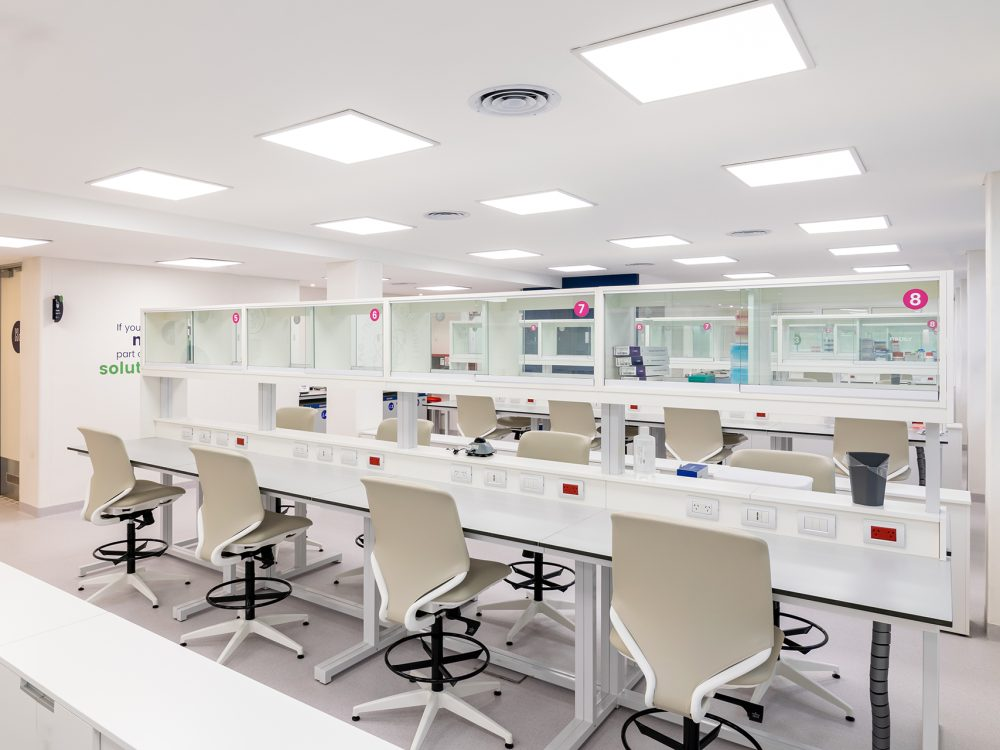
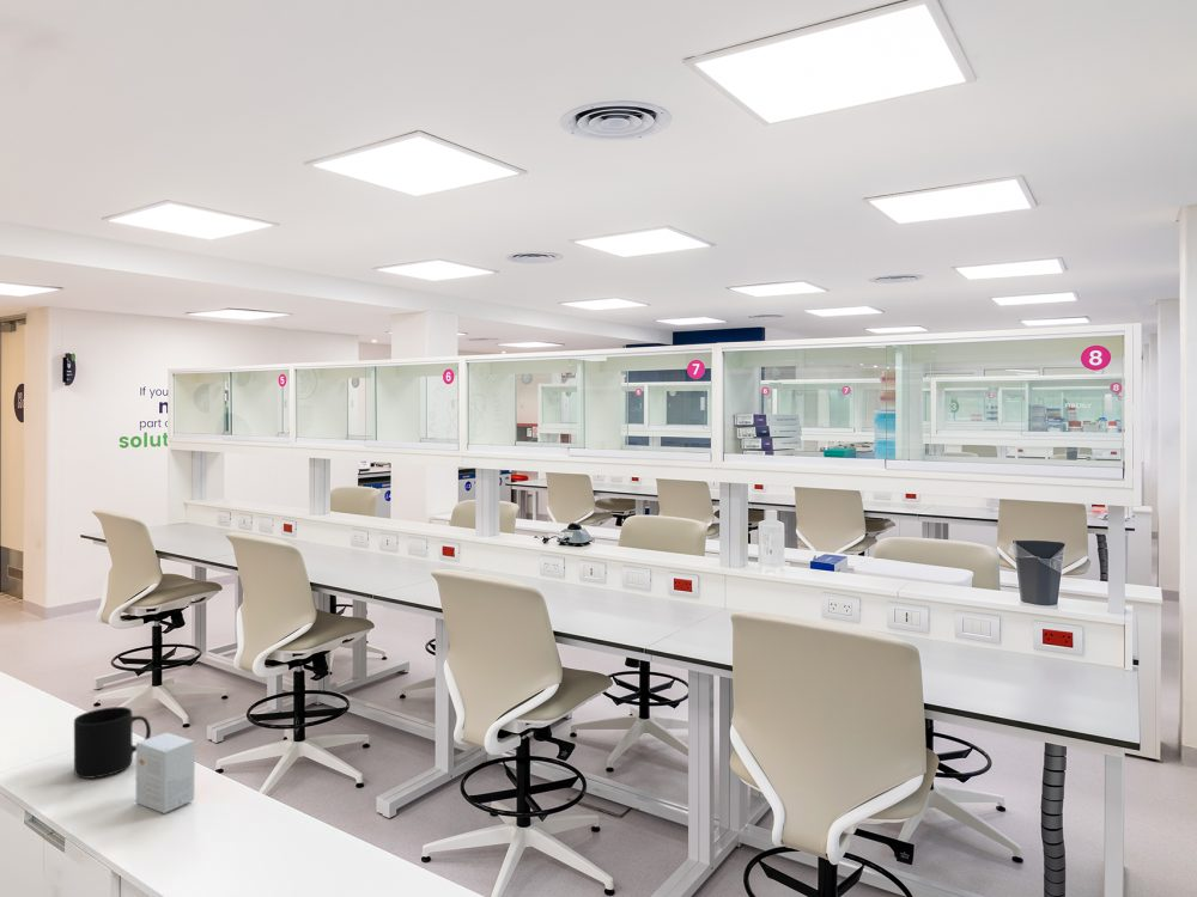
+ mug [73,706,152,780]
+ small box [135,732,196,814]
